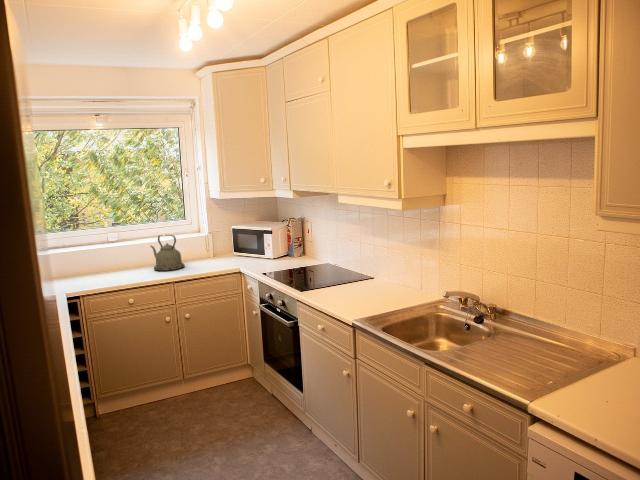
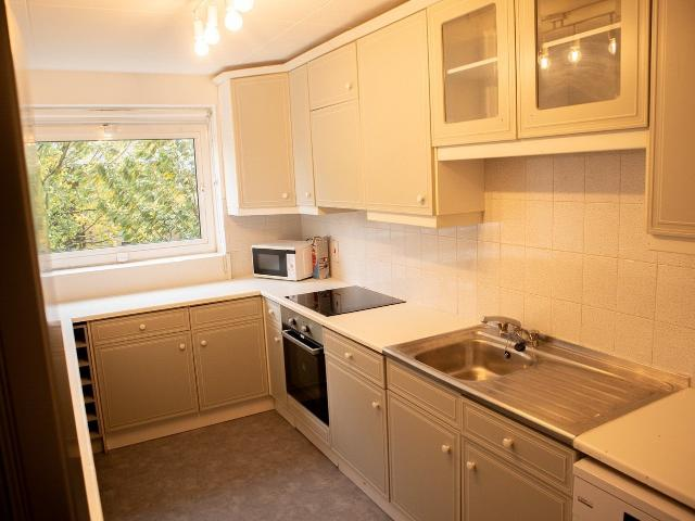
- kettle [149,234,186,272]
